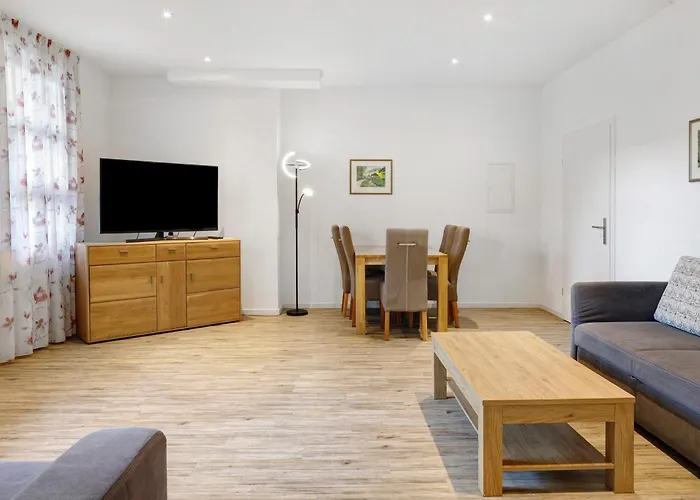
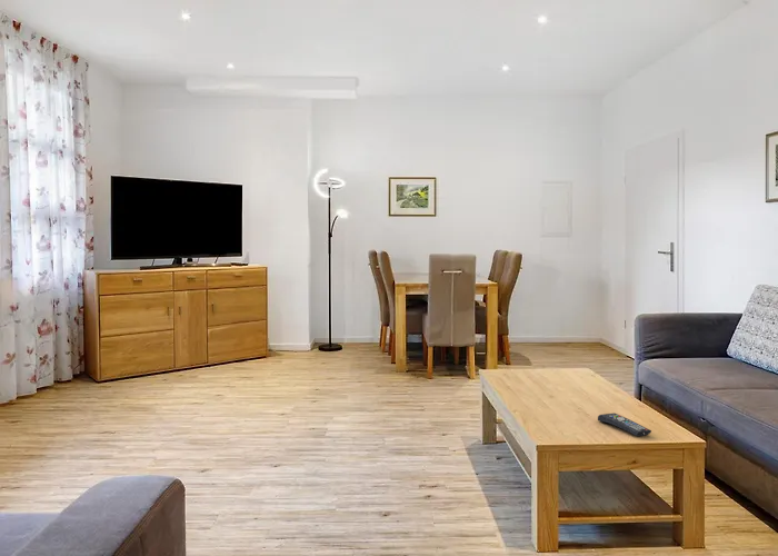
+ remote control [597,413,652,437]
